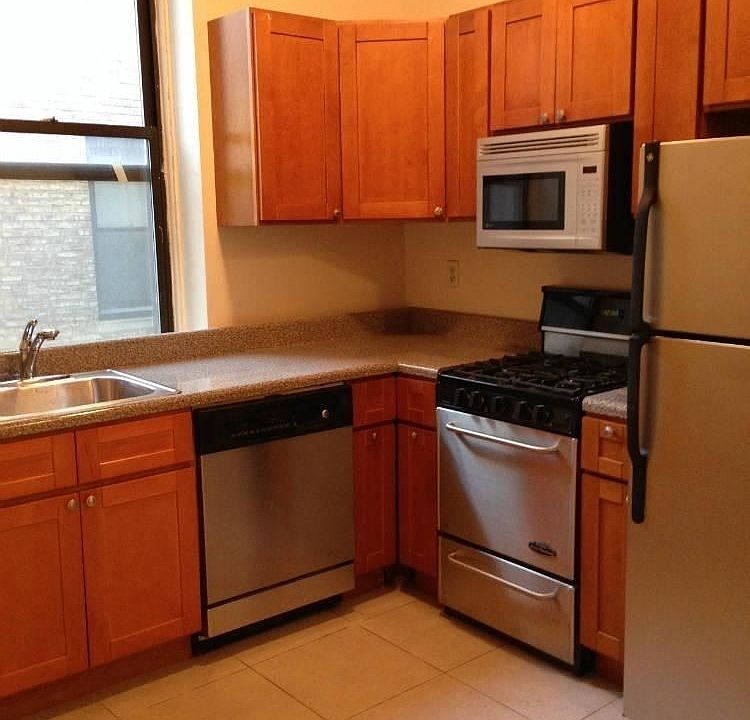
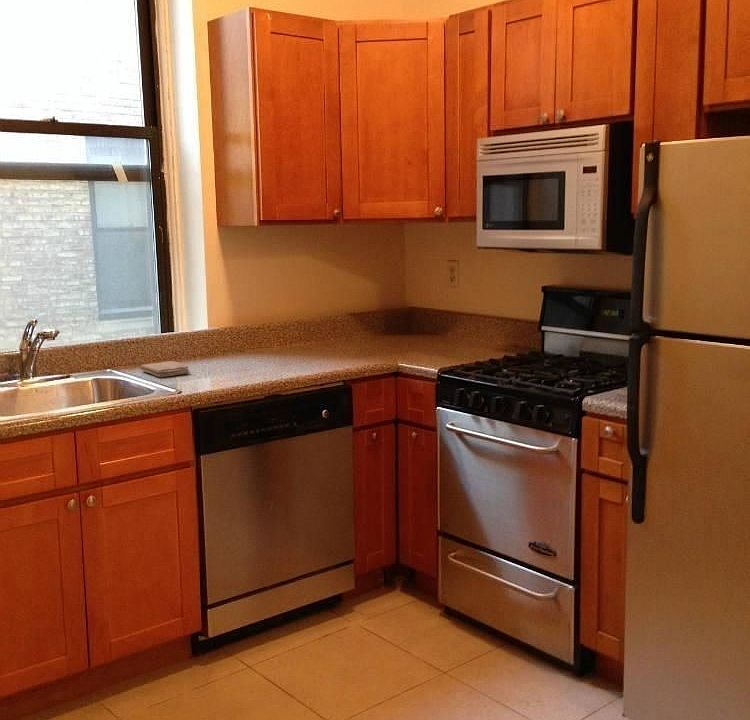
+ washcloth [140,360,191,378]
